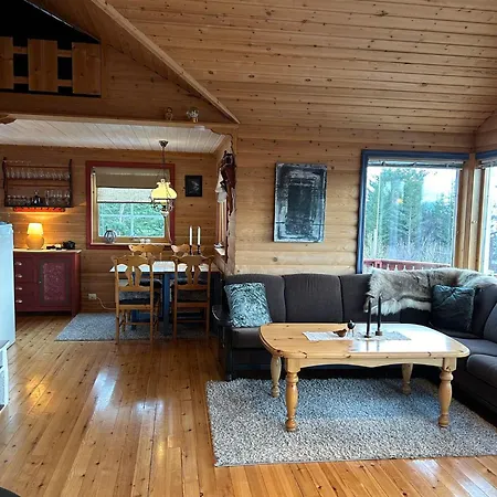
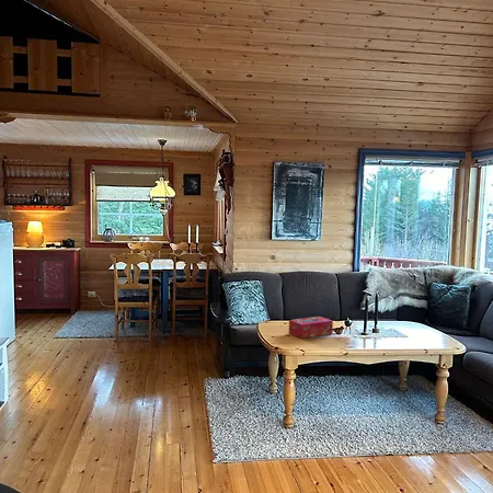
+ tissue box [288,316,334,340]
